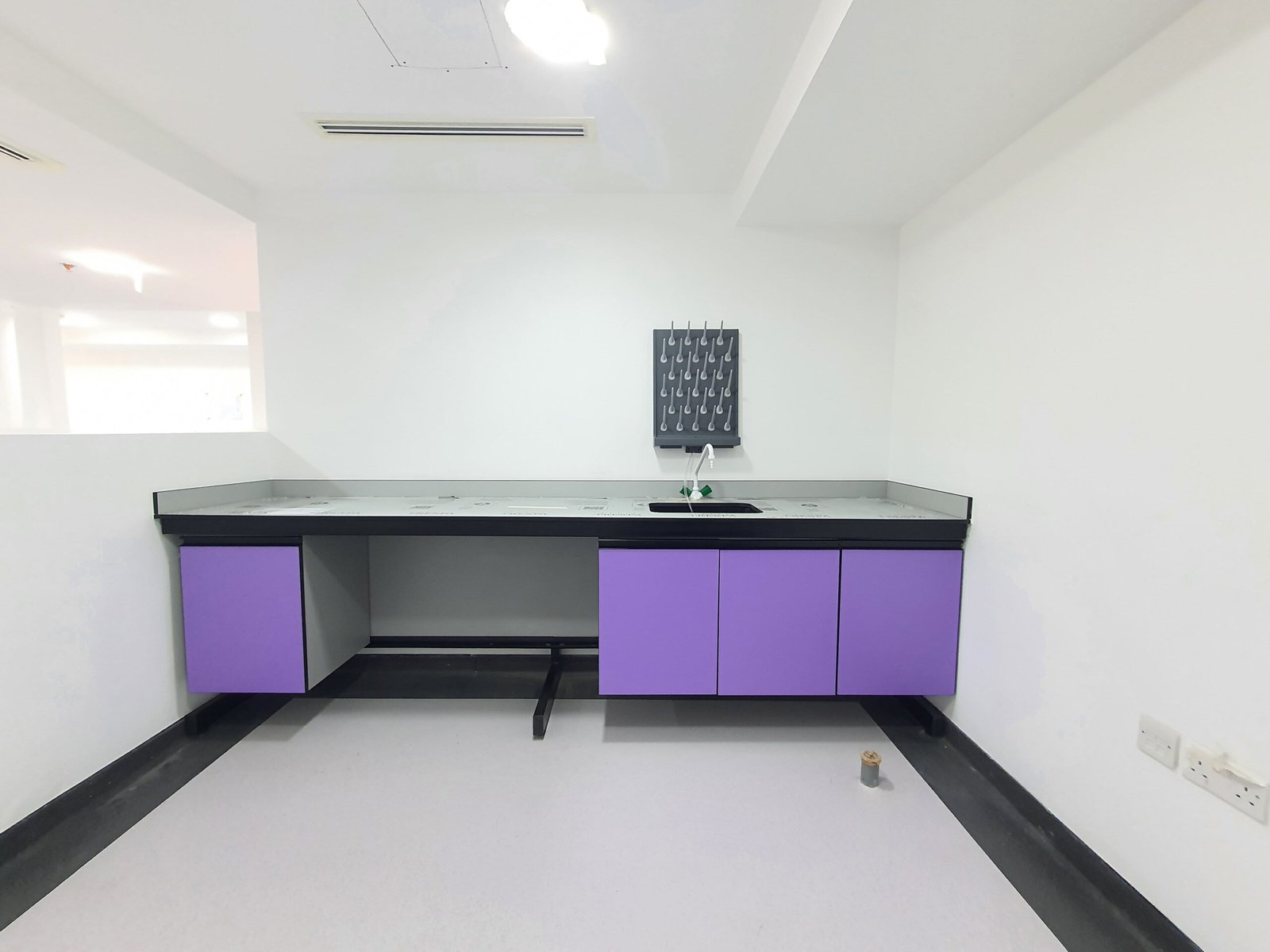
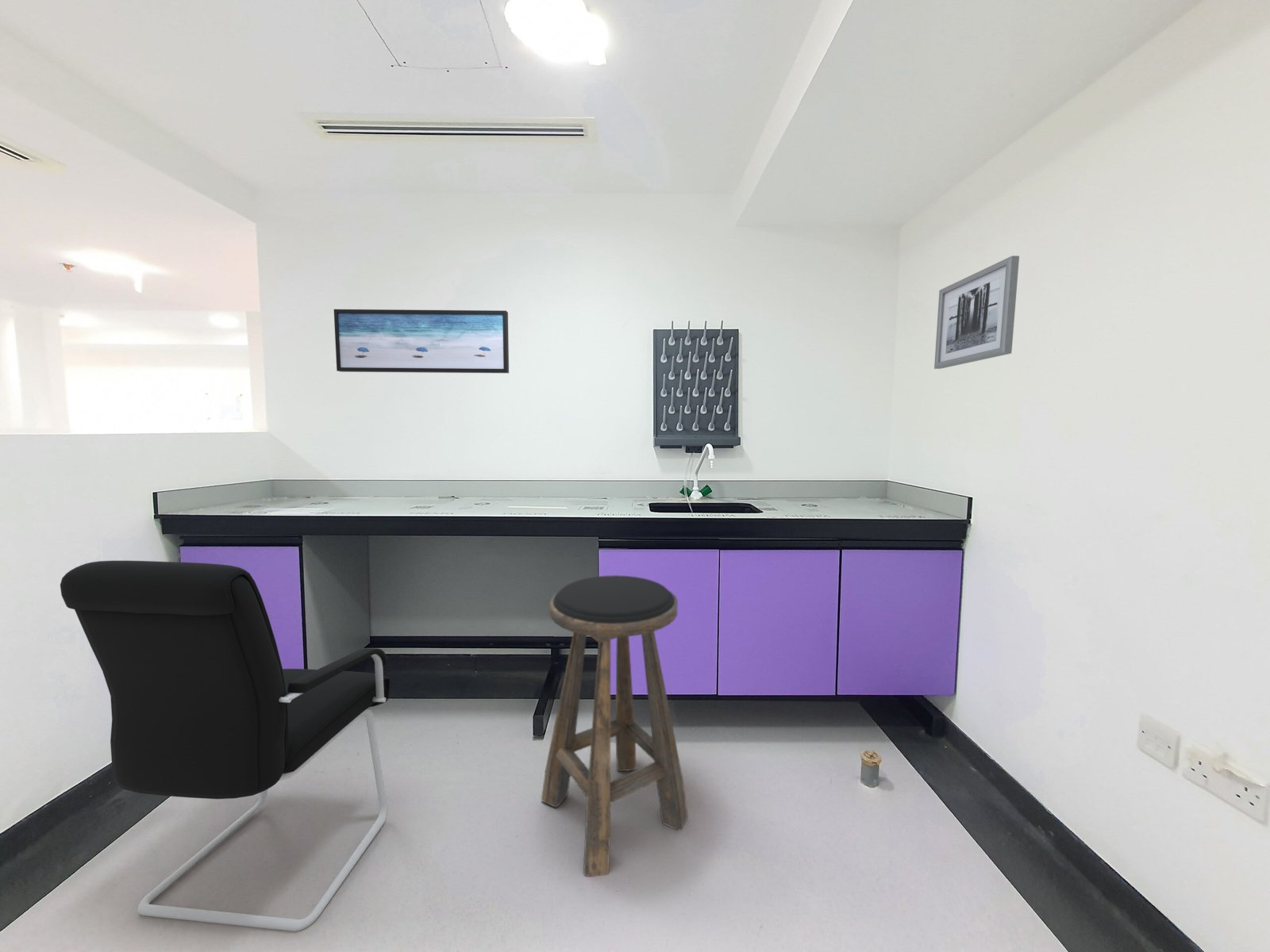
+ wall art [333,309,510,374]
+ office chair [60,560,391,932]
+ wall art [933,255,1020,370]
+ stool [541,574,689,877]
